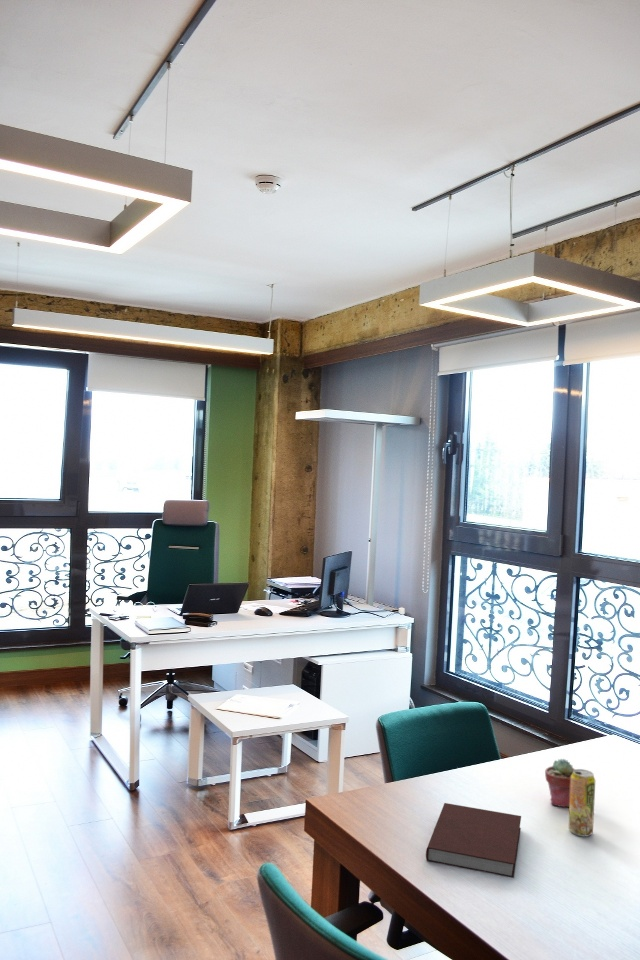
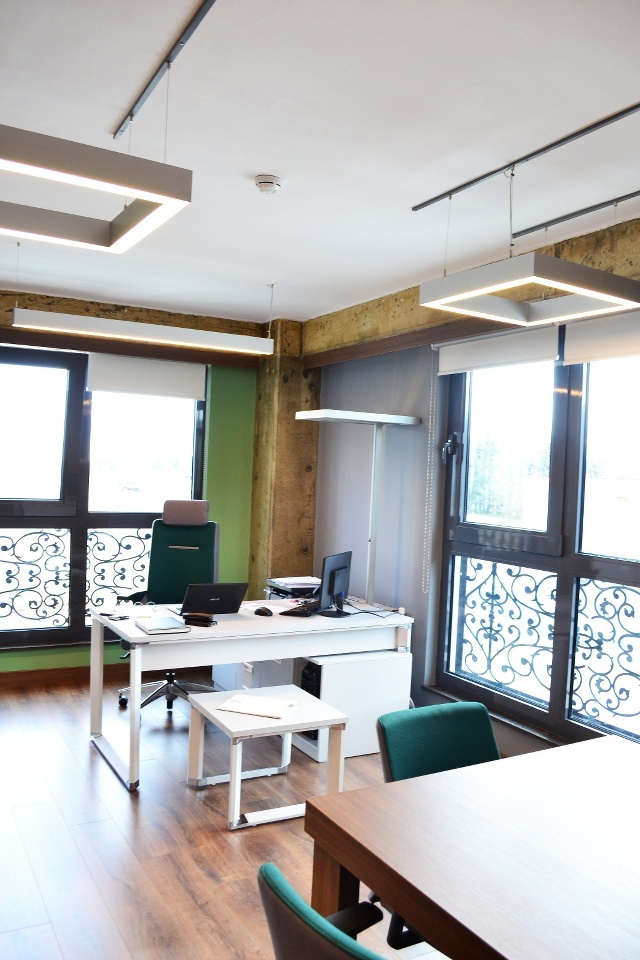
- notebook [425,802,522,878]
- potted succulent [544,758,576,808]
- beverage can [567,768,596,837]
